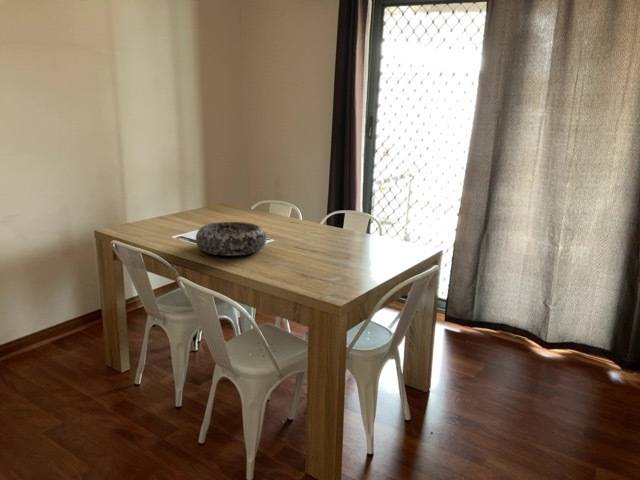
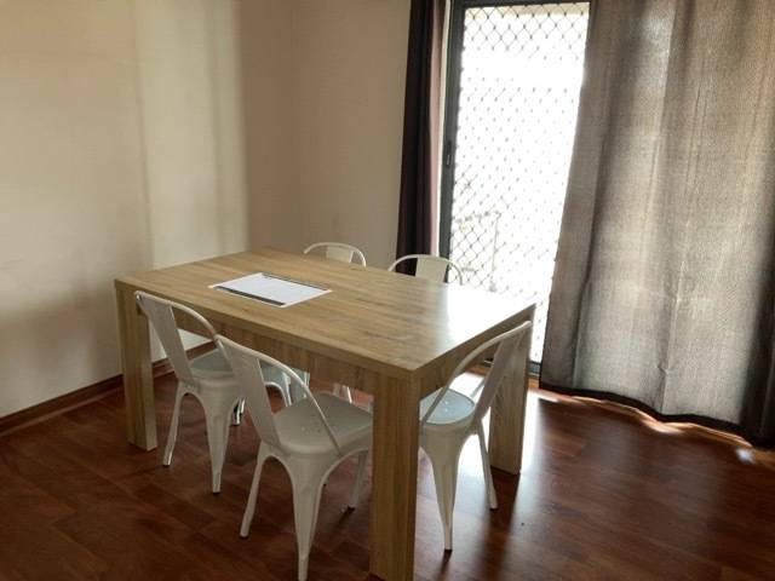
- decorative bowl [195,221,268,257]
